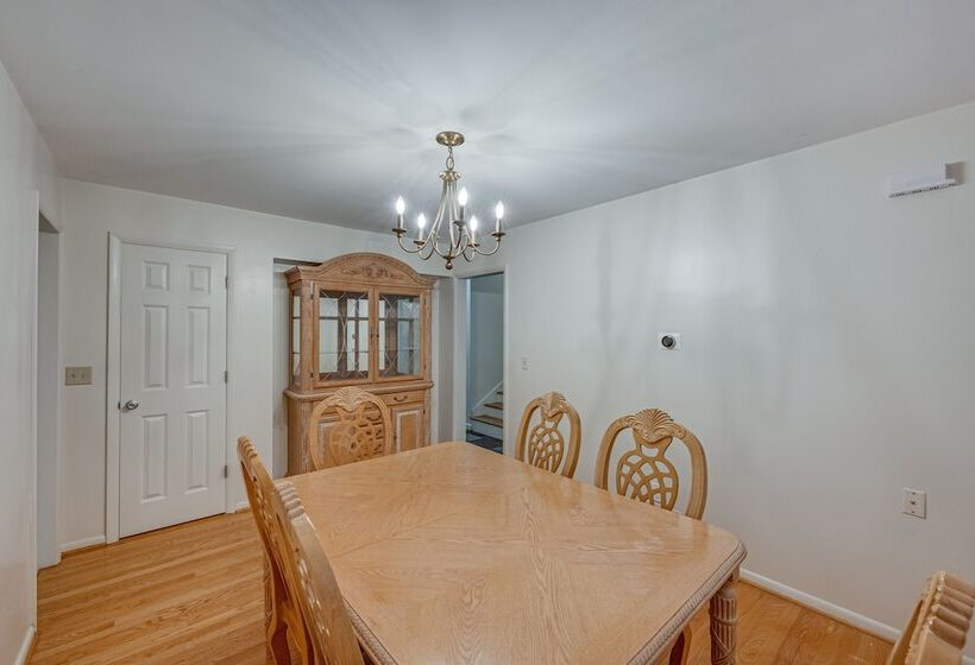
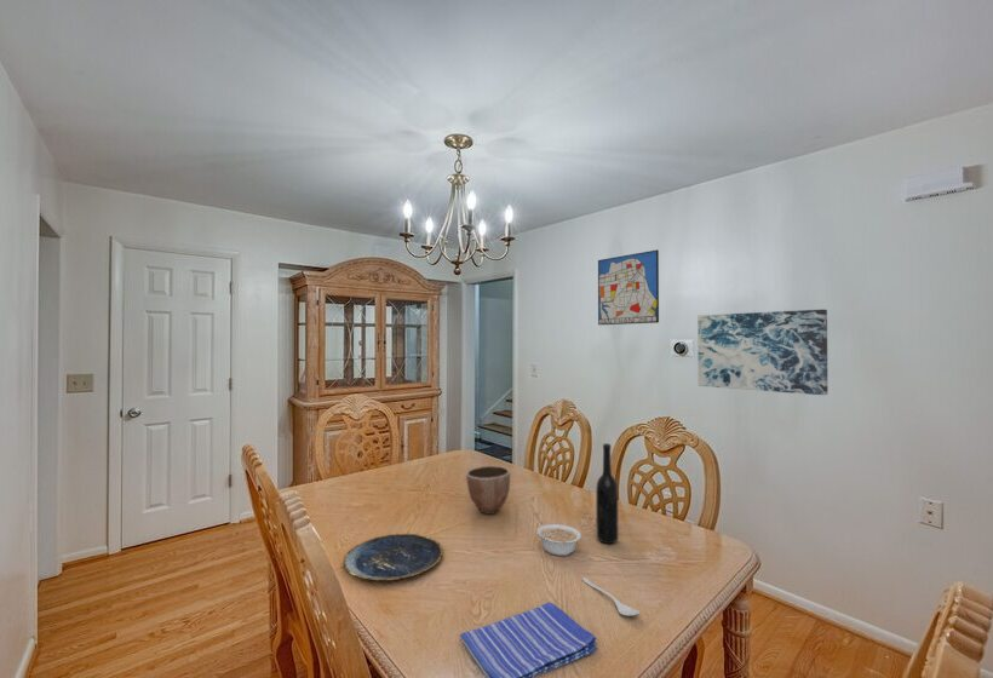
+ decorative bowl [465,465,511,516]
+ dish towel [459,602,598,678]
+ wall art [696,309,830,396]
+ spoon [581,576,641,617]
+ wall art [597,248,660,326]
+ legume [535,523,582,557]
+ bottle [595,442,620,545]
+ plate [341,533,444,582]
